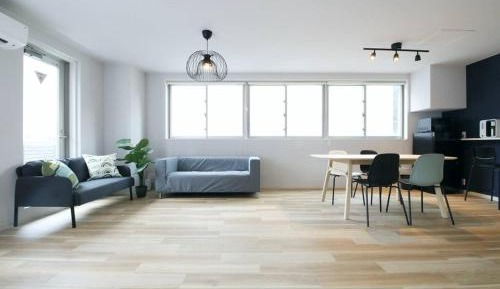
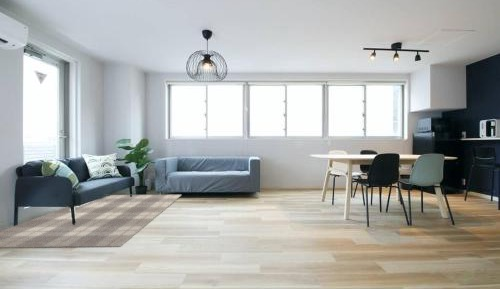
+ rug [0,194,182,249]
